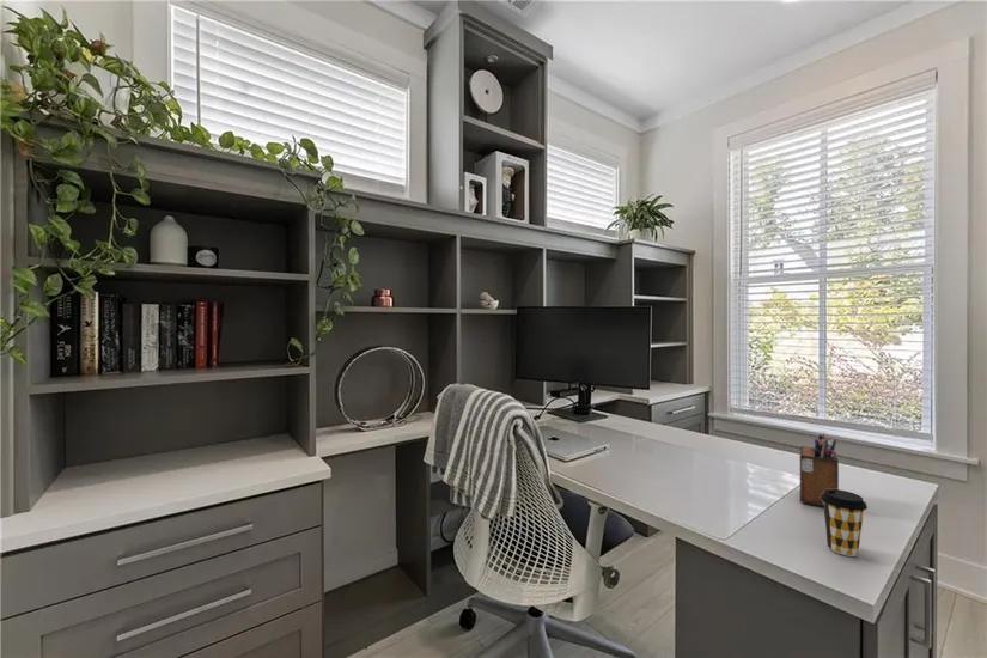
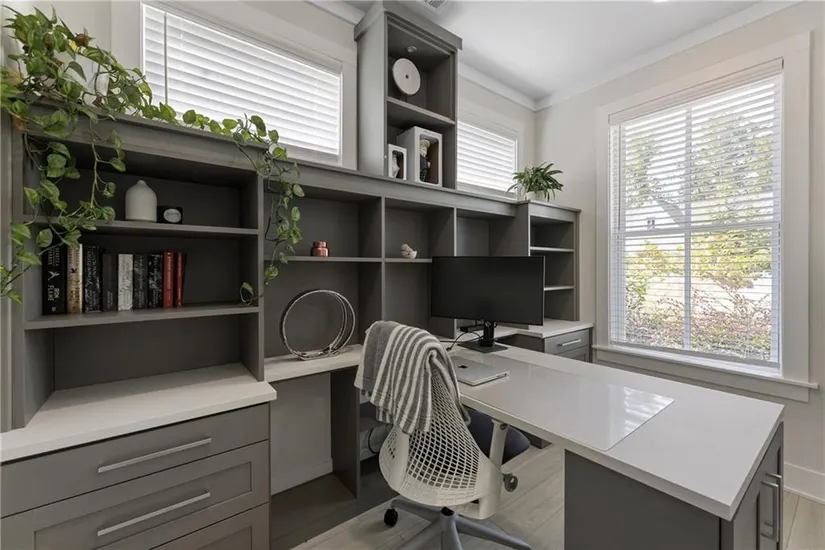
- coffee cup [821,489,869,558]
- desk organizer [799,432,840,507]
